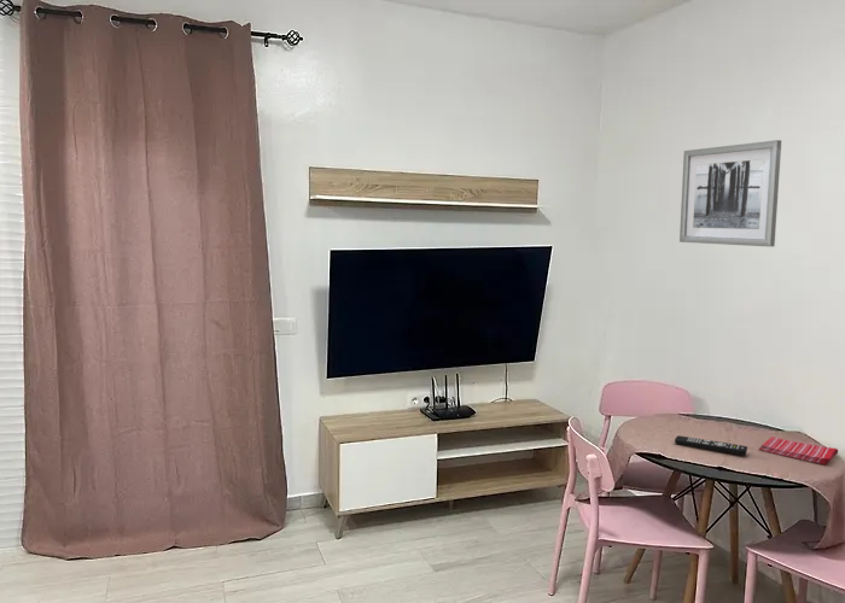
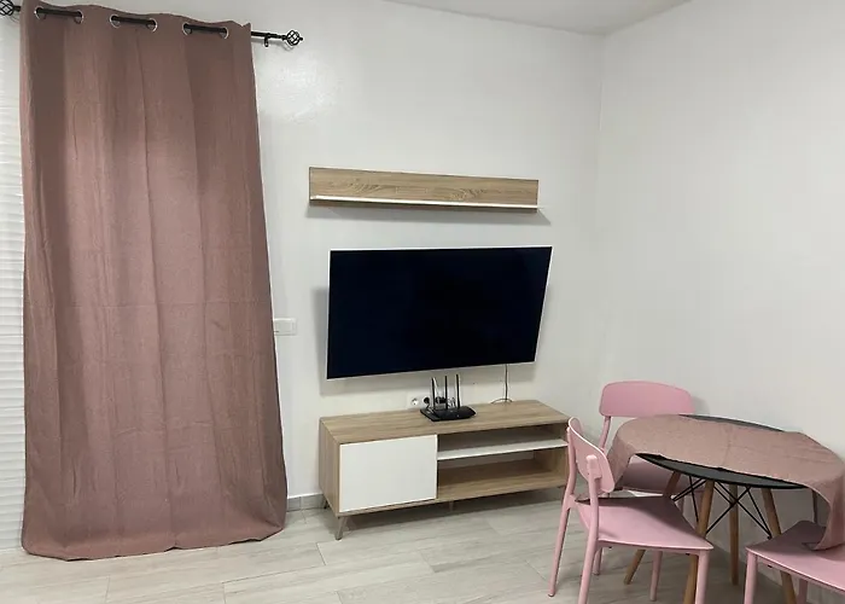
- wall art [678,139,782,247]
- dish towel [758,435,839,467]
- remote control [674,434,748,456]
